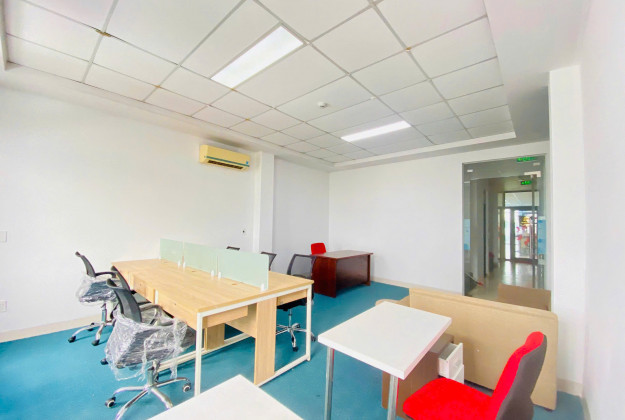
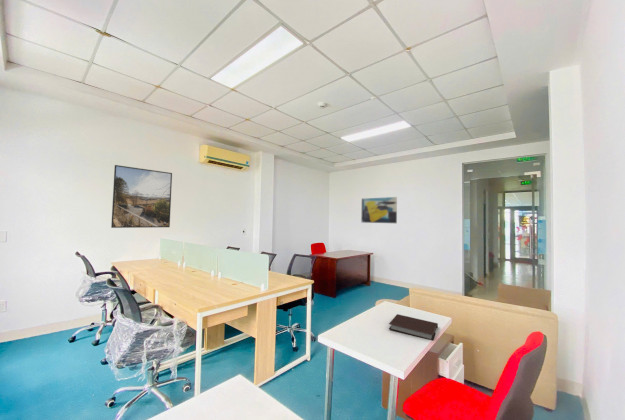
+ wall art [360,196,398,224]
+ notebook [388,313,439,342]
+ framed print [110,164,173,229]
